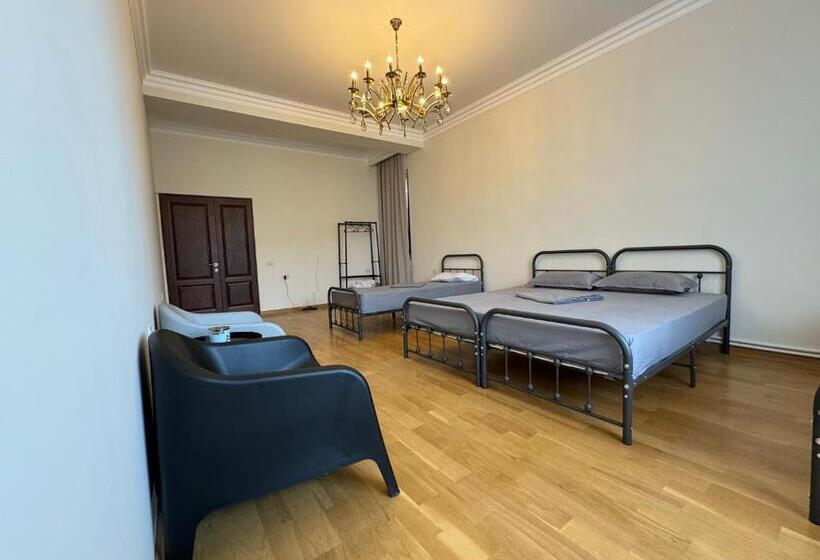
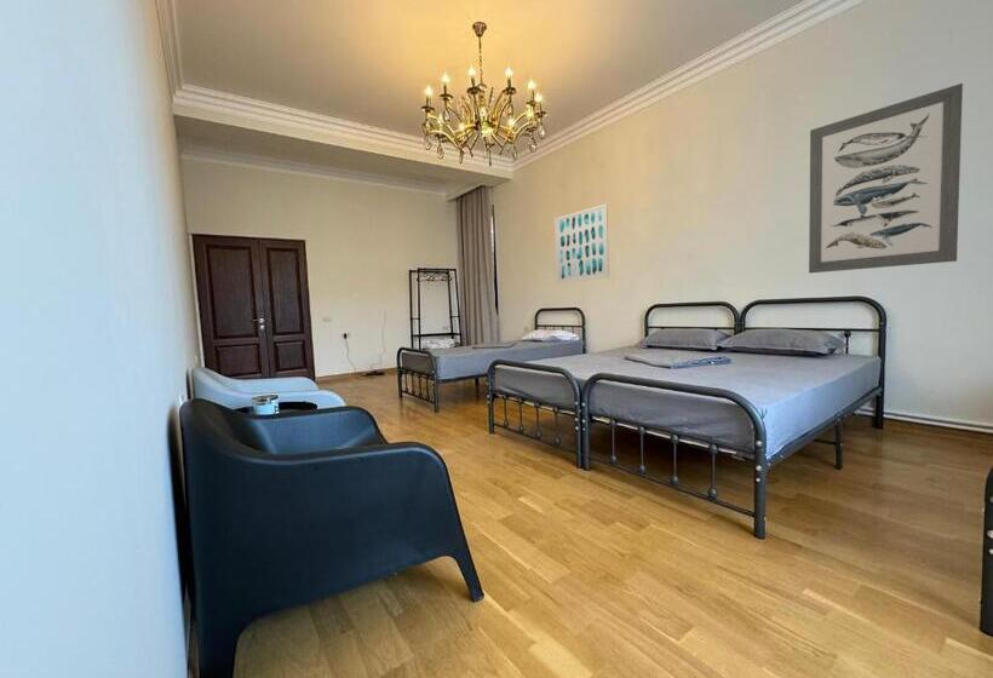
+ wall art [808,82,964,274]
+ wall art [553,202,610,285]
